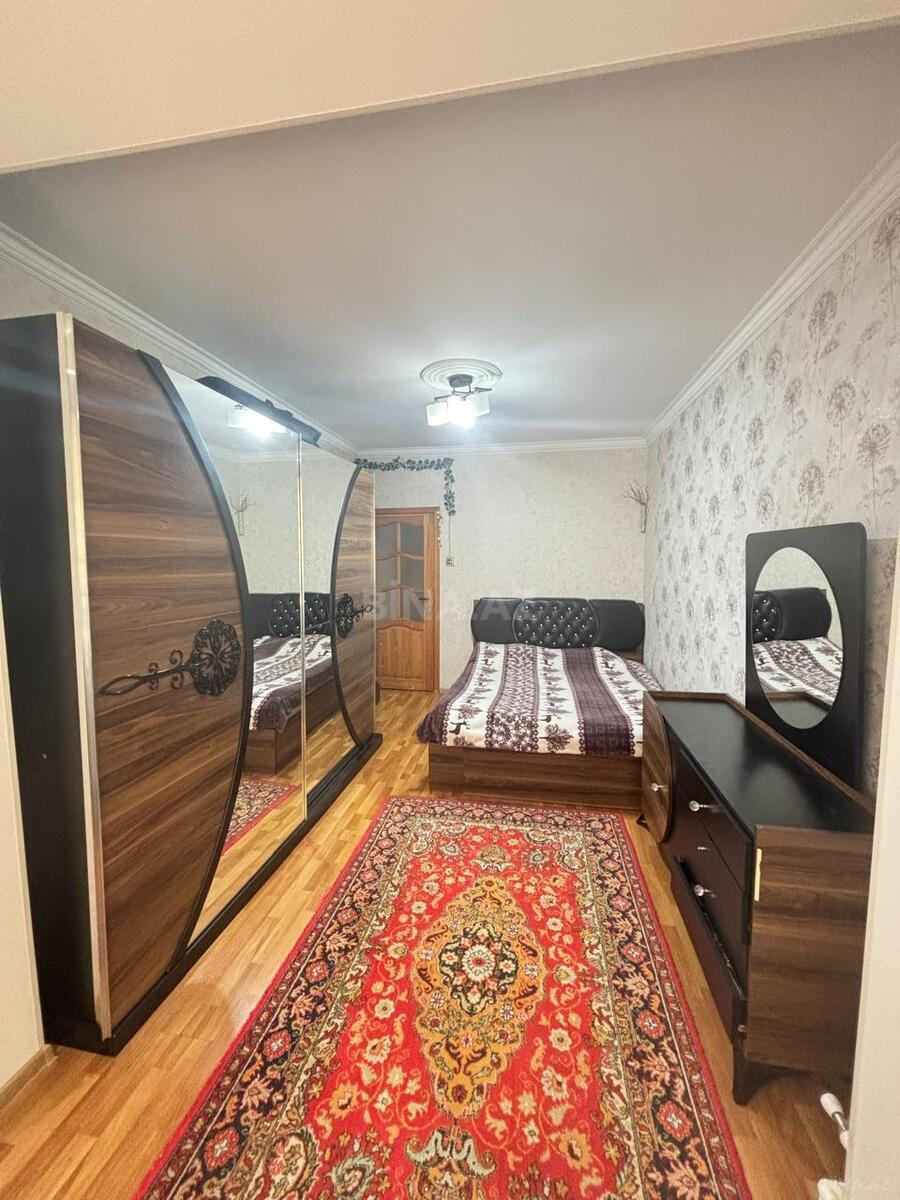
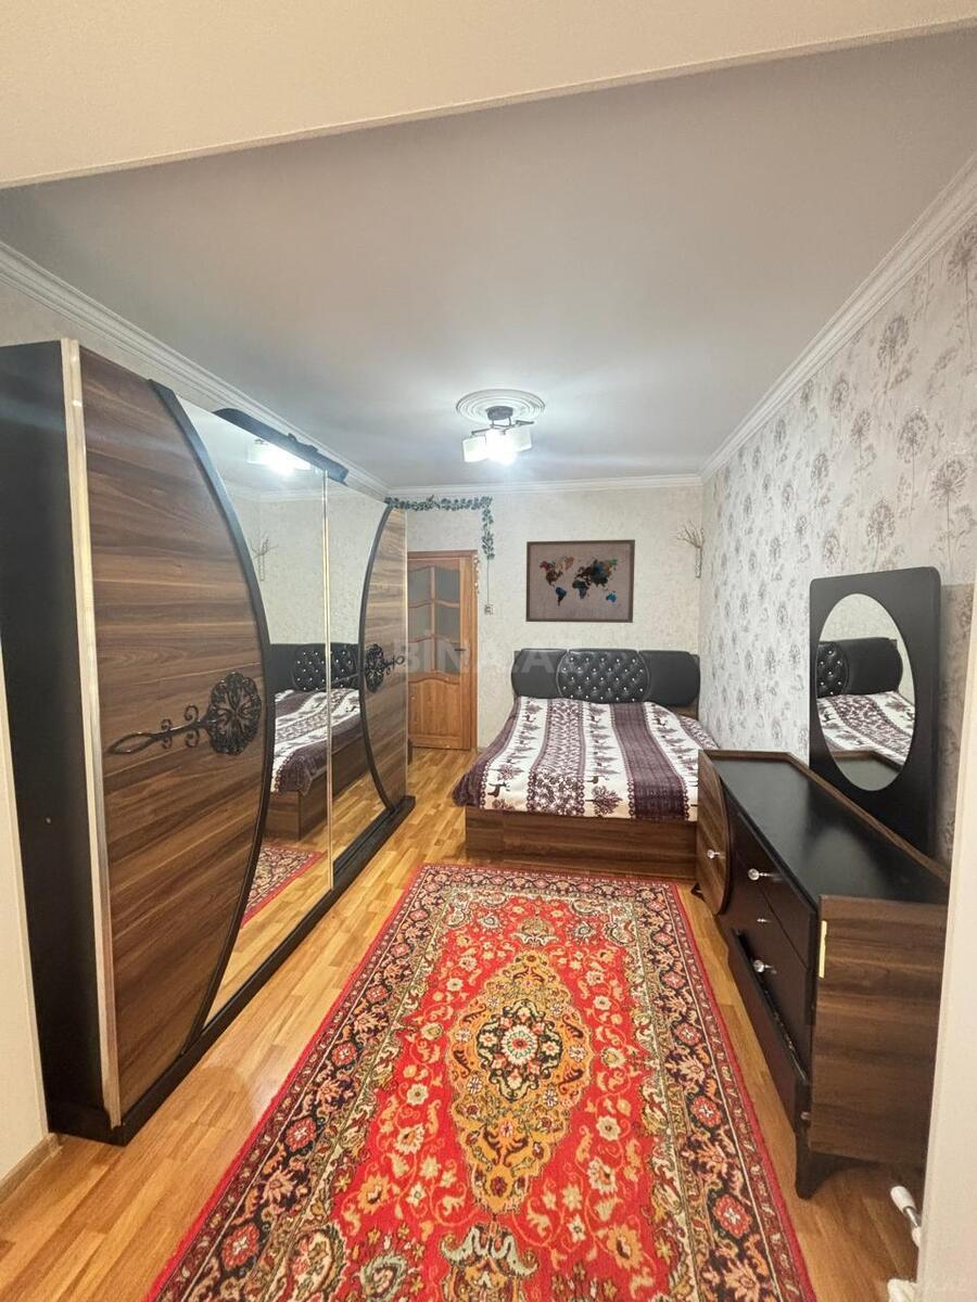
+ wall art [524,538,636,624]
